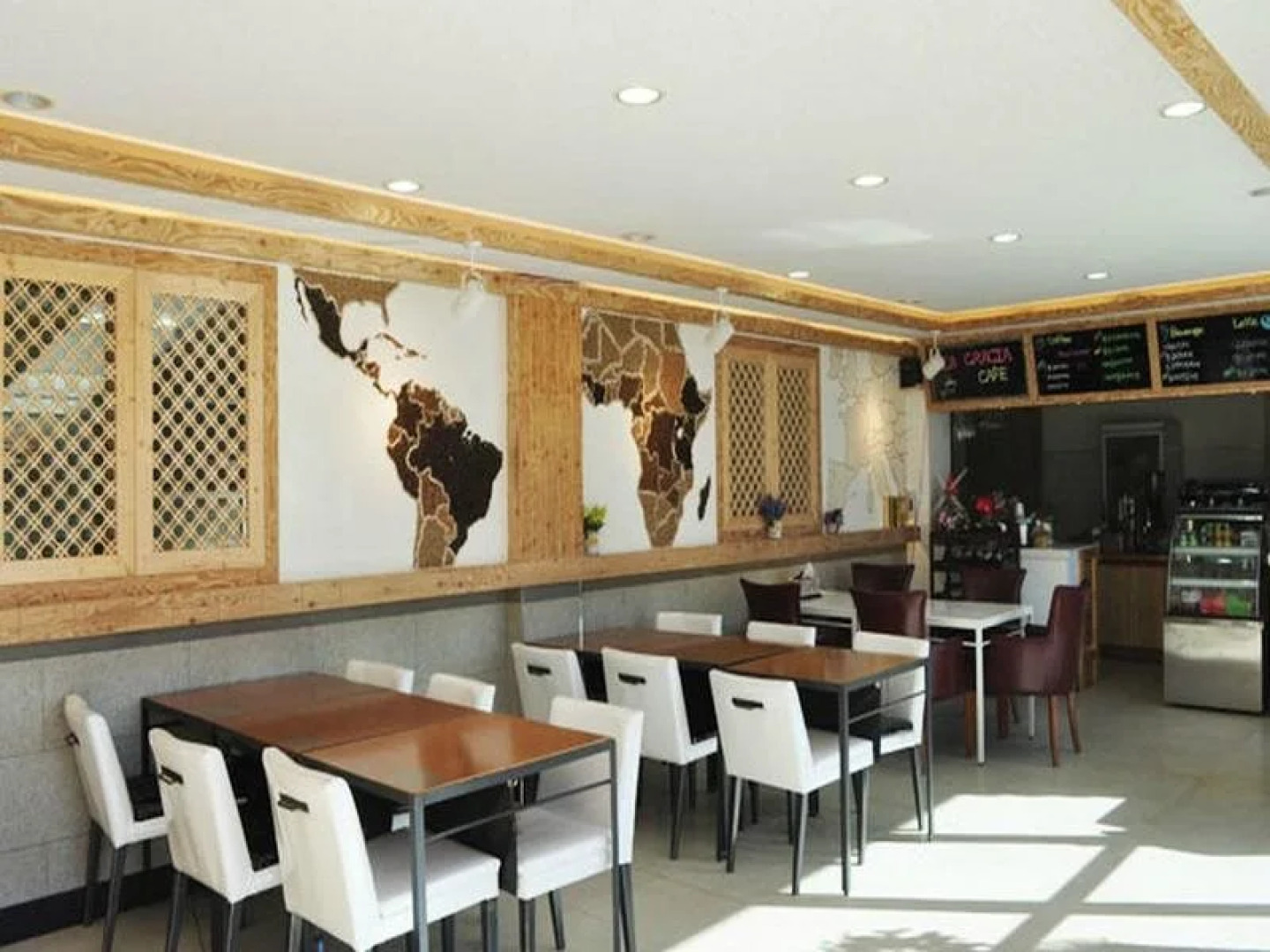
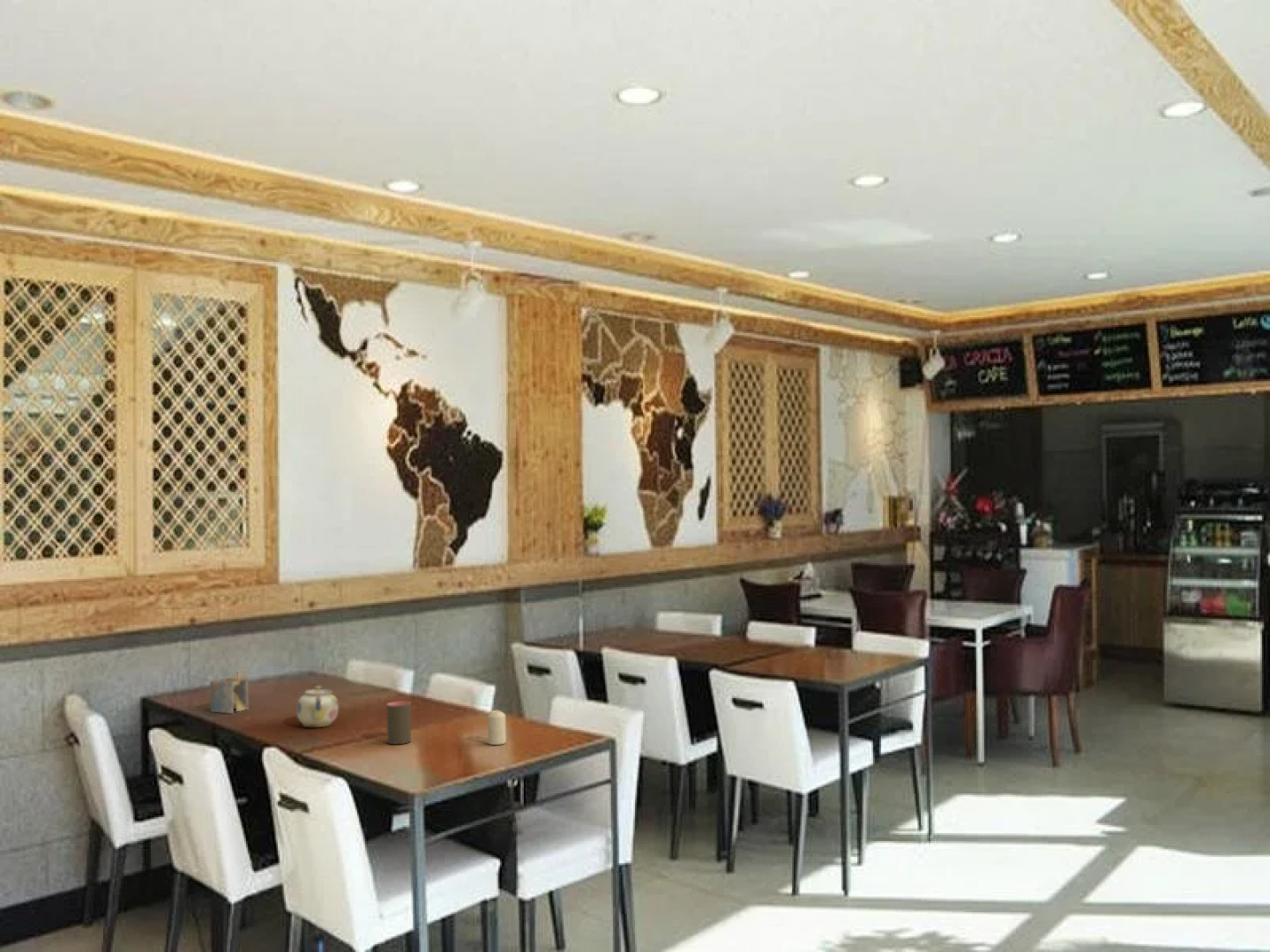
+ candle [487,709,507,746]
+ teapot [296,685,340,728]
+ cup [385,701,412,745]
+ napkin holder [209,667,249,714]
